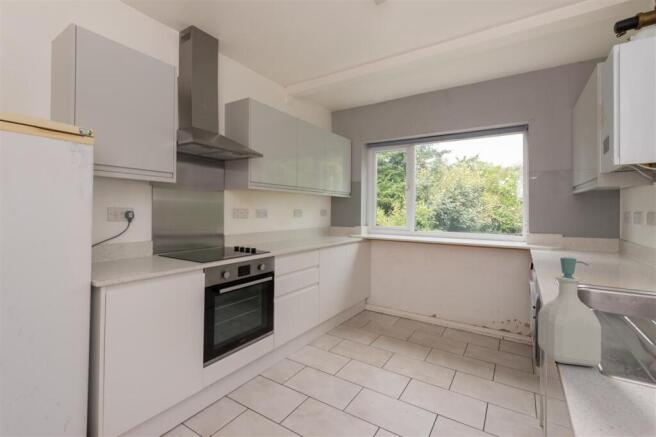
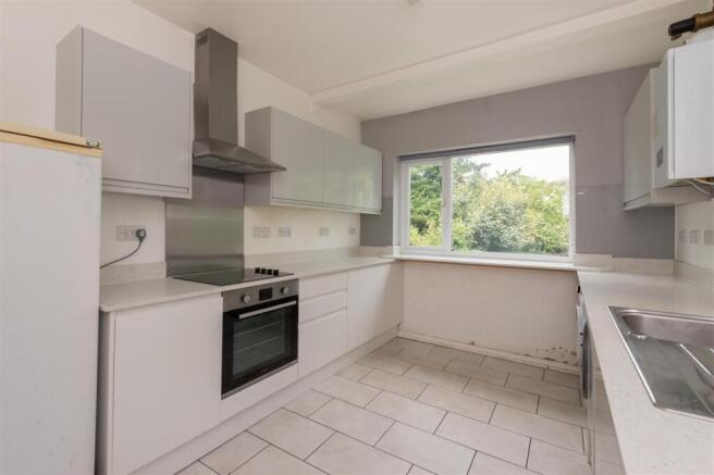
- soap bottle [537,256,602,367]
